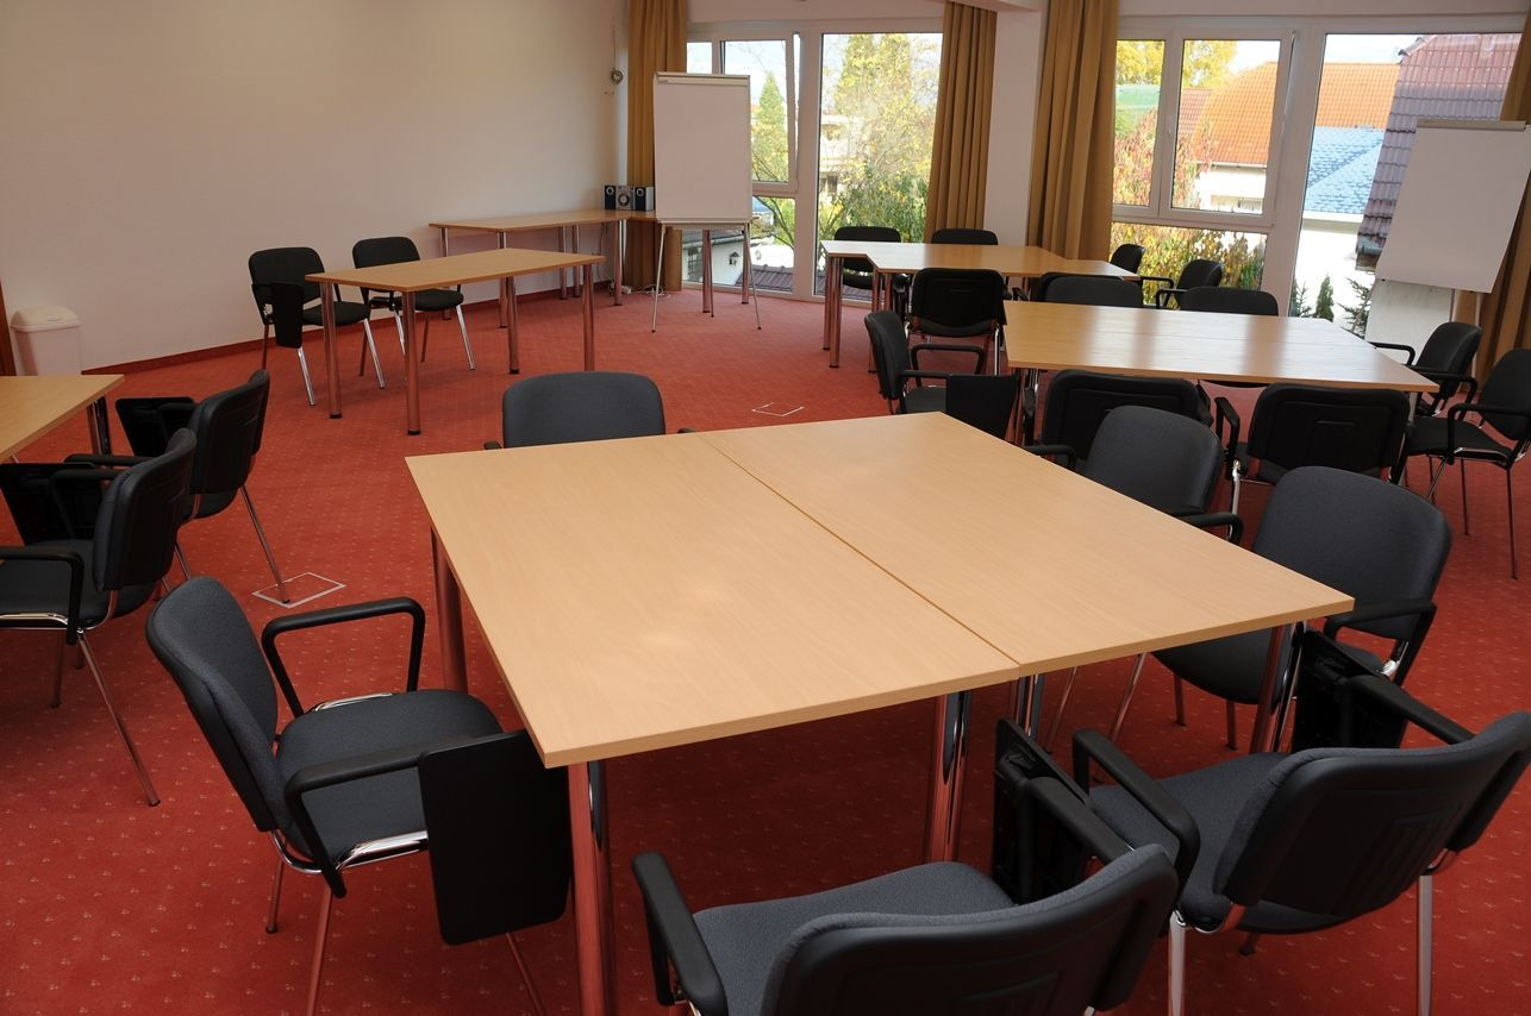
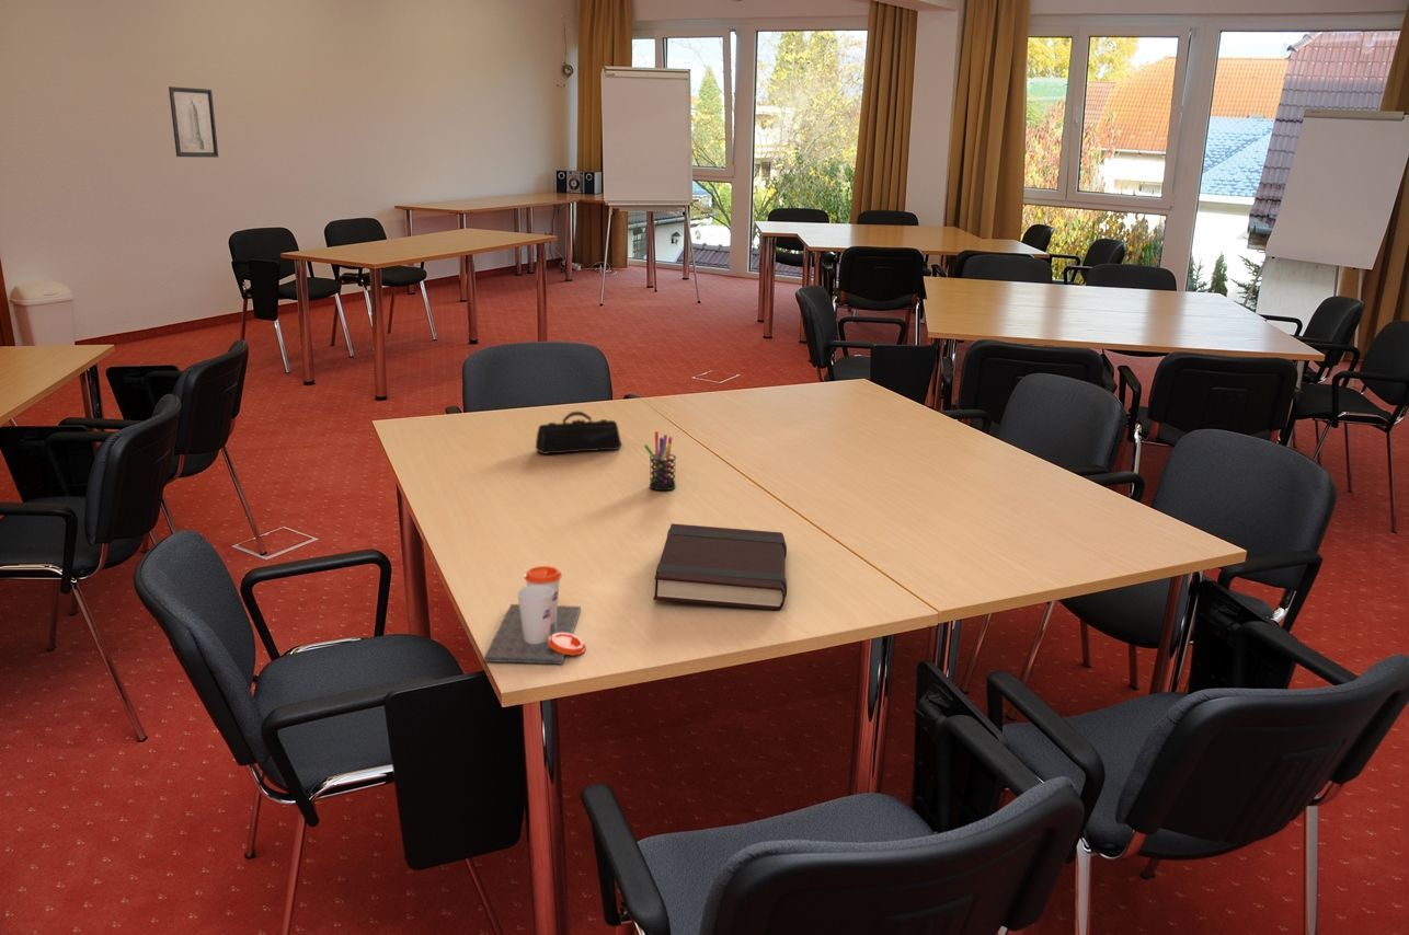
+ pen holder [643,430,677,492]
+ book [653,522,788,611]
+ cup [483,565,586,665]
+ pencil case [535,411,623,455]
+ wall art [168,85,219,159]
